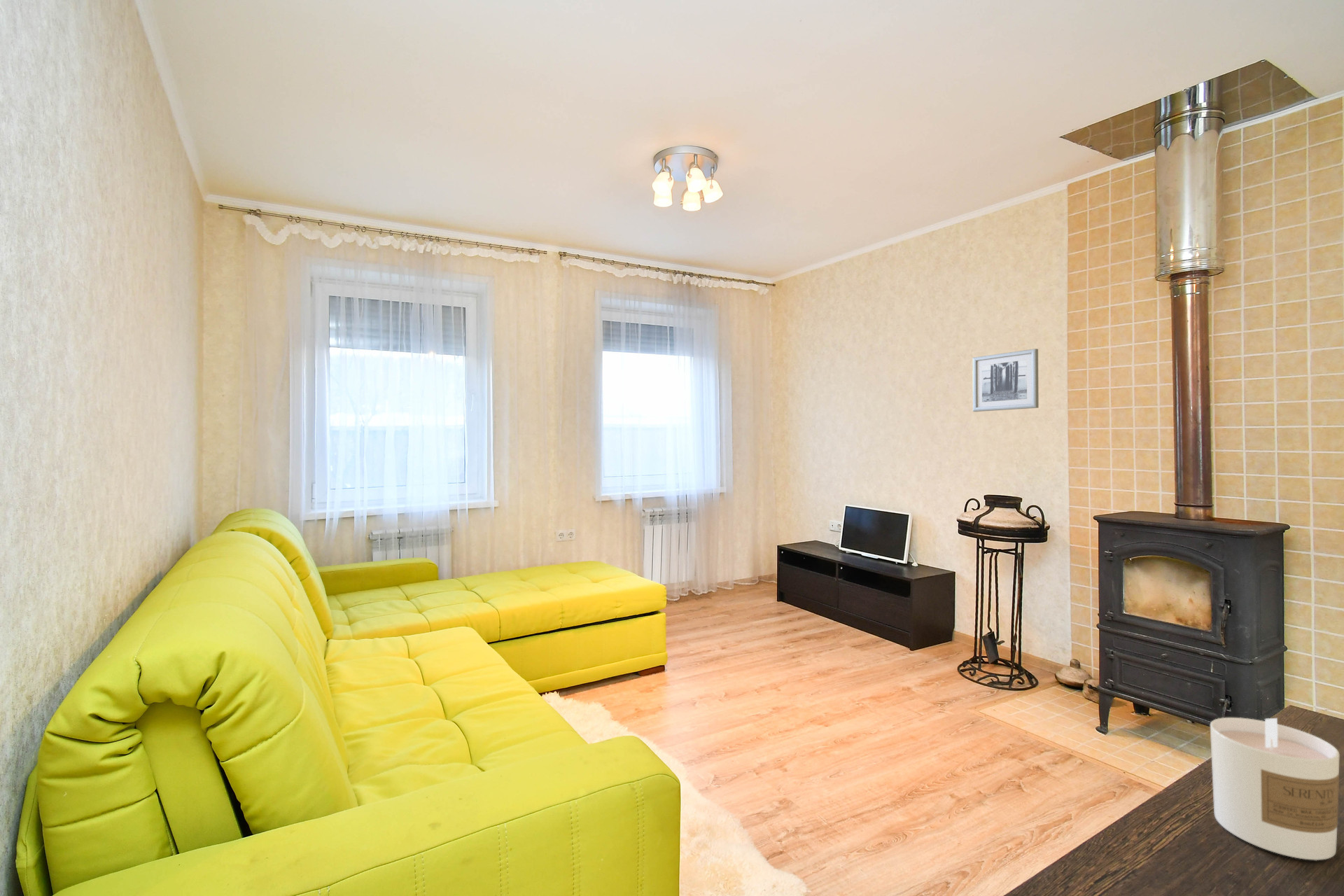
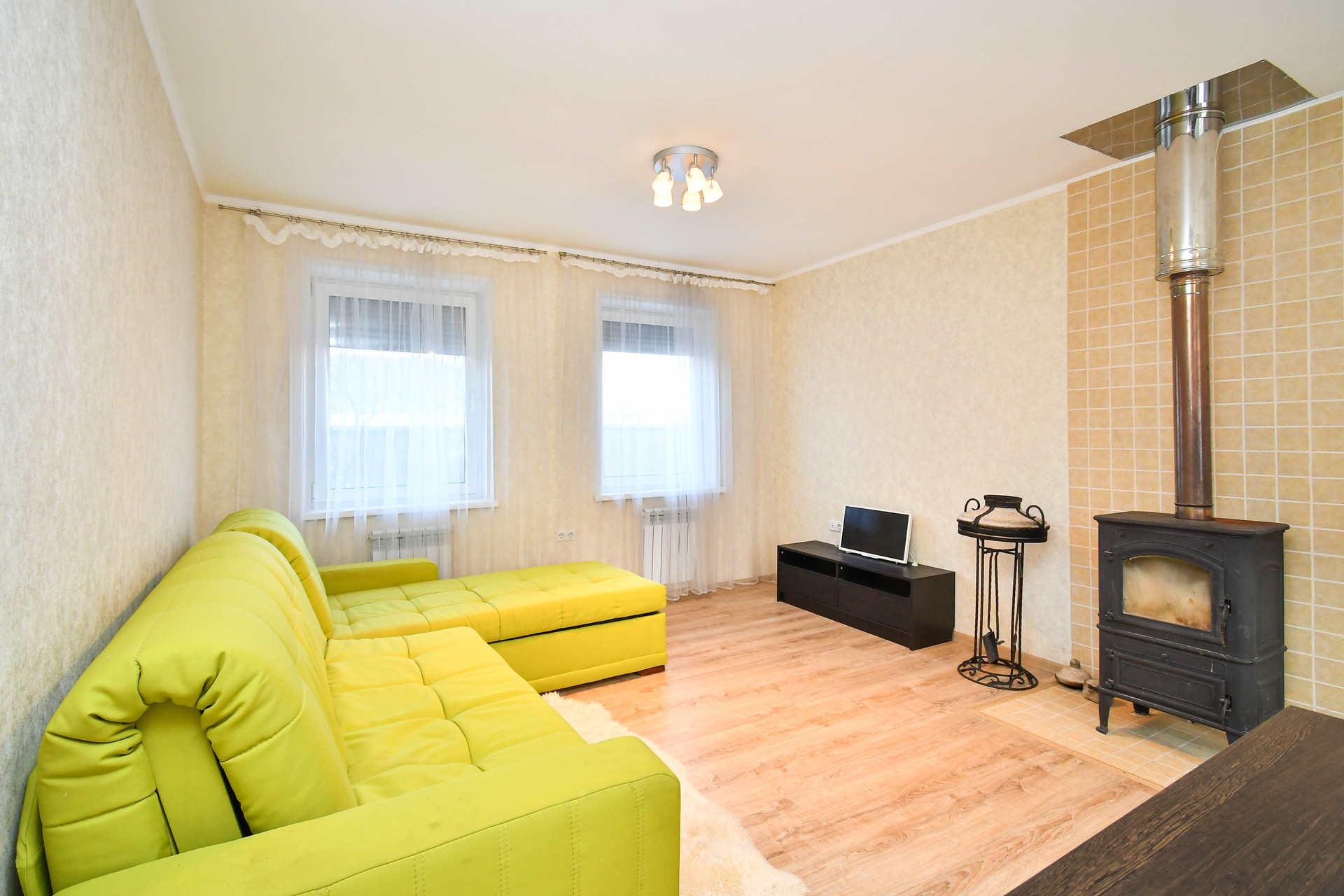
- candle [1210,717,1340,861]
- wall art [972,348,1040,412]
